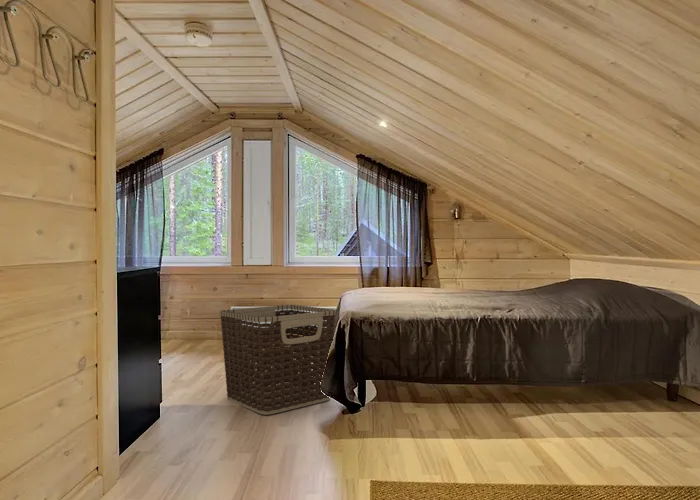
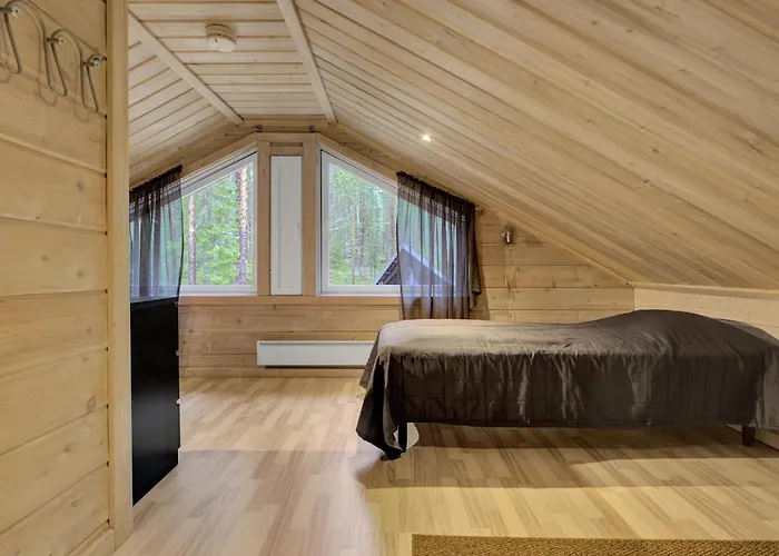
- clothes hamper [219,304,337,416]
